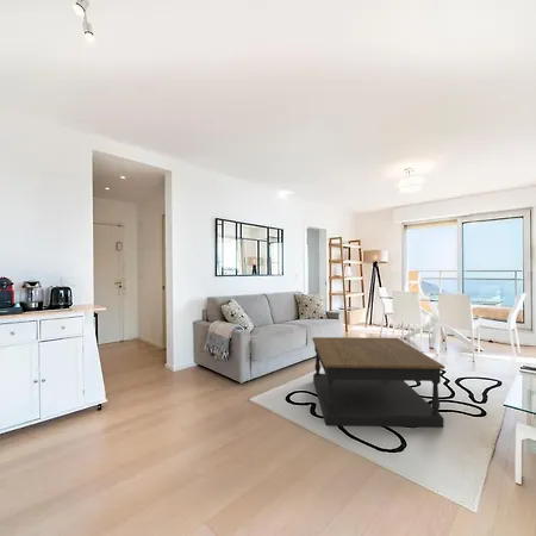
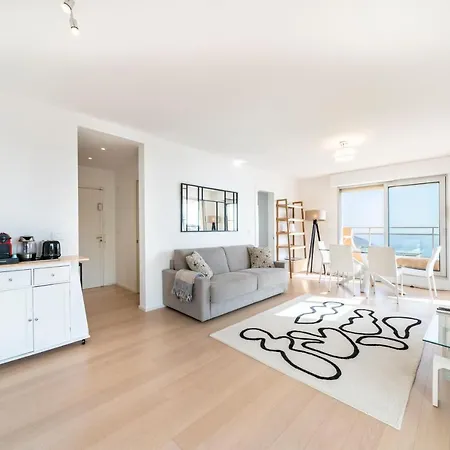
- coffee table [311,336,445,429]
